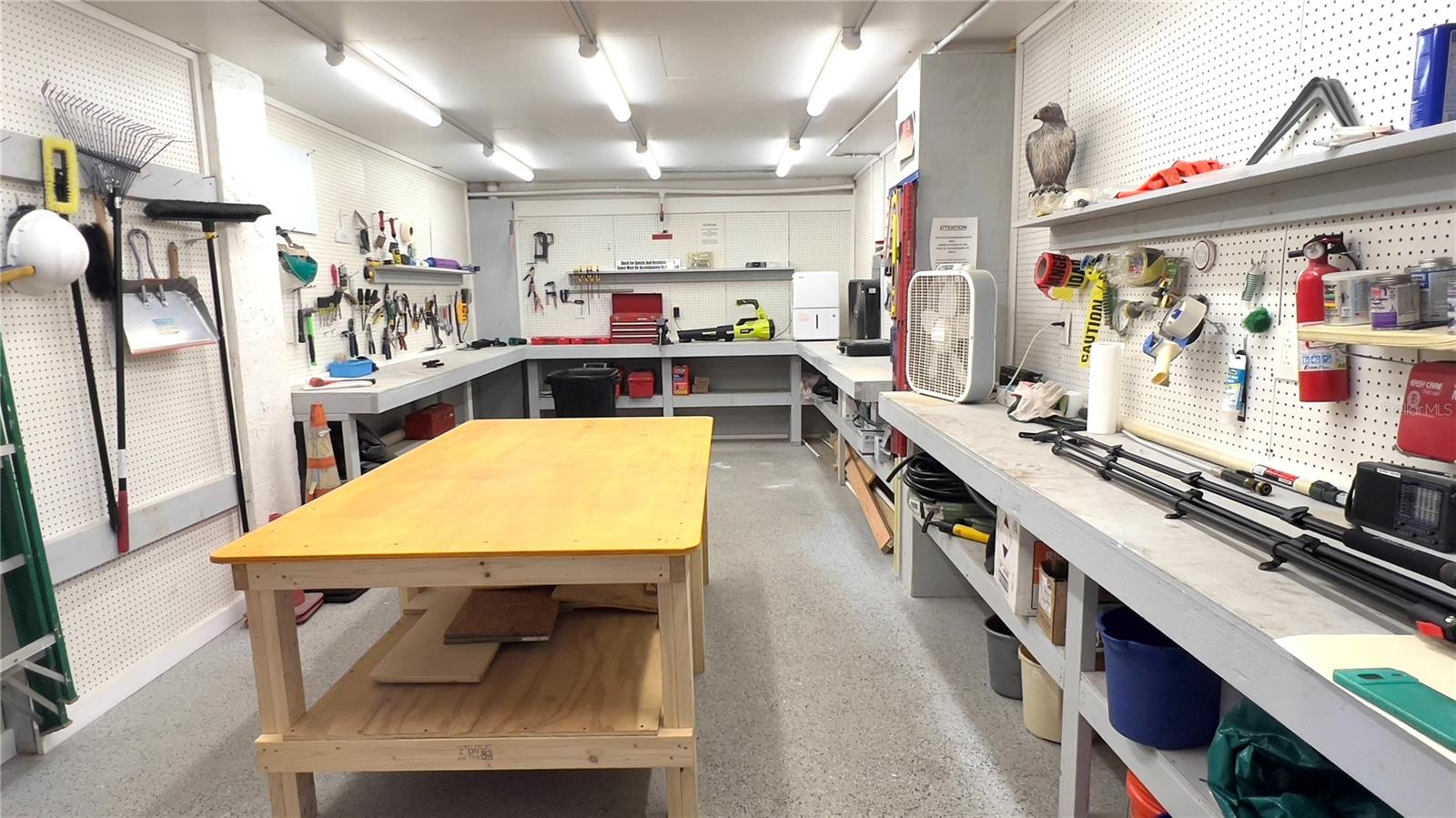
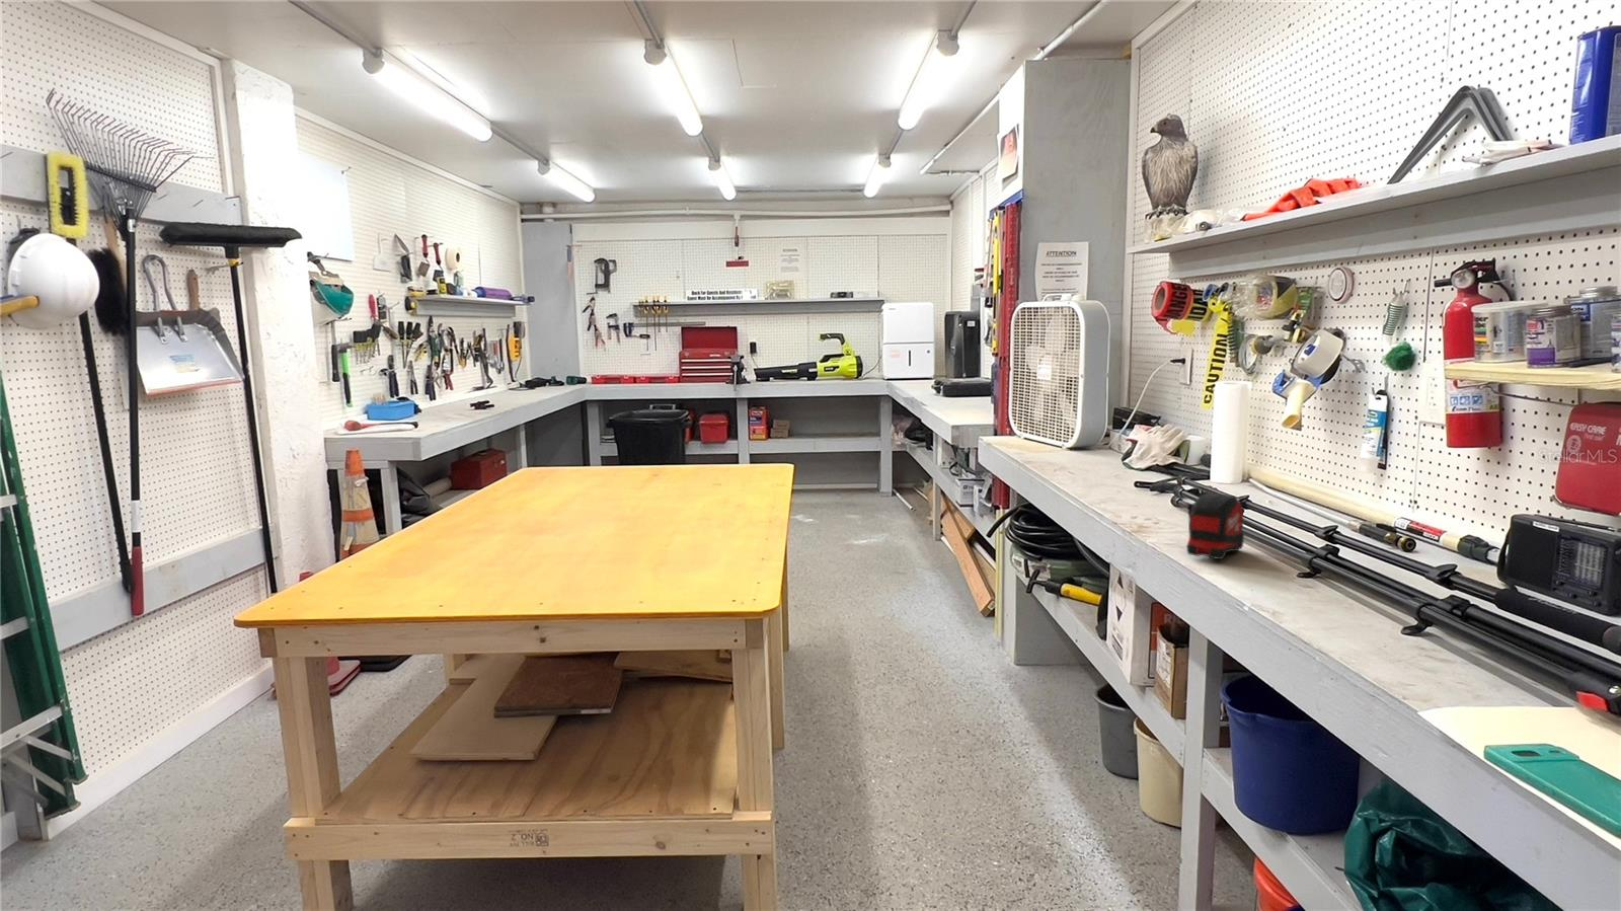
+ tape measure [1187,492,1245,560]
